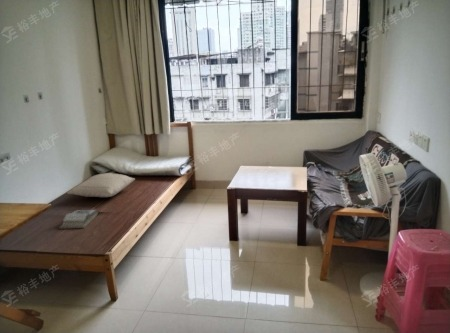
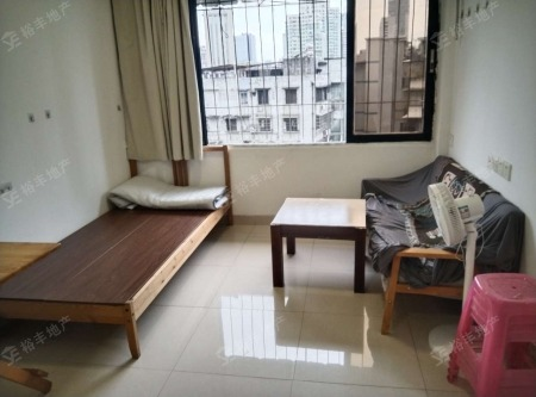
- book [59,209,100,230]
- pillow [66,172,136,198]
